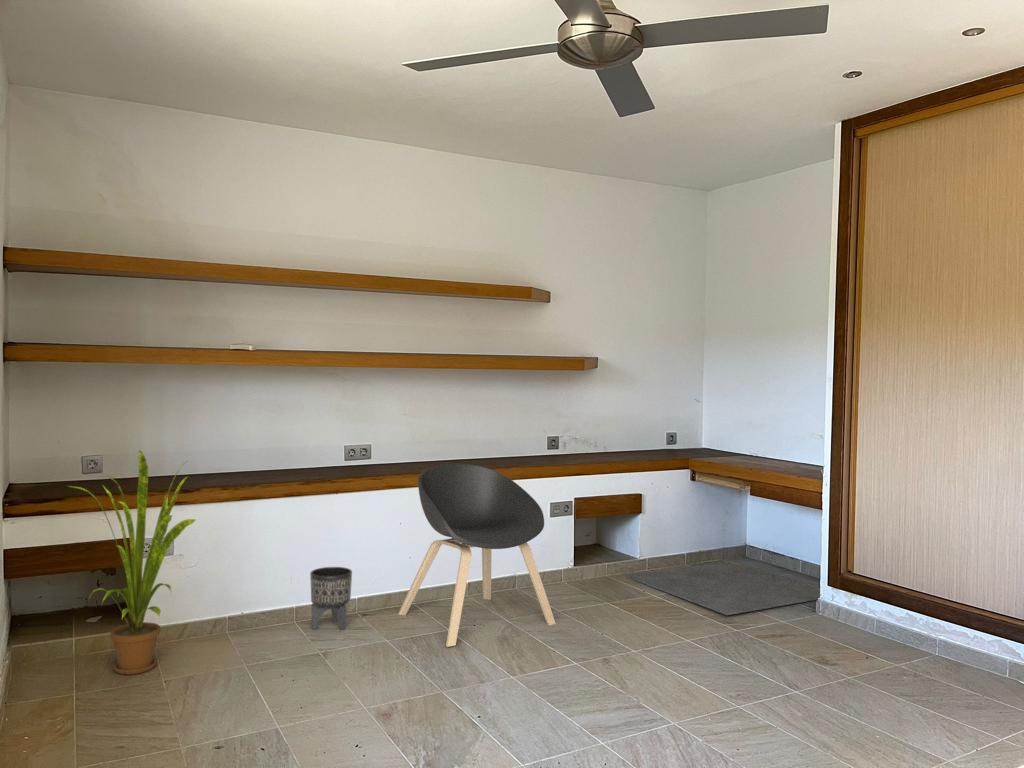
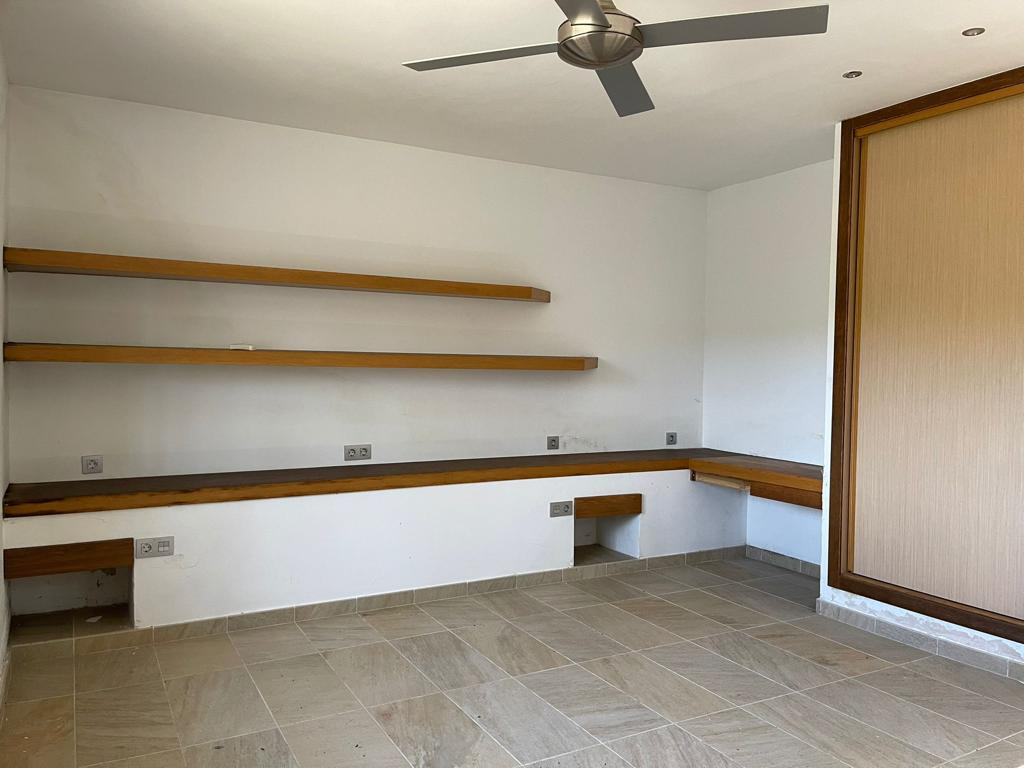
- planter [309,566,353,631]
- door mat [624,563,821,616]
- chair [397,463,557,648]
- house plant [67,449,197,675]
